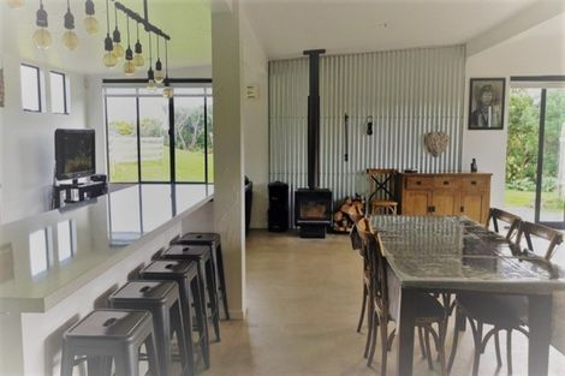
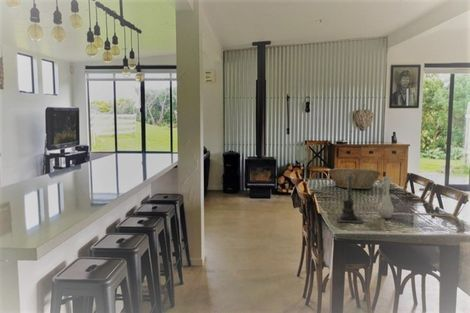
+ fruit basket [327,167,382,190]
+ candle holder [335,175,365,224]
+ vase [377,176,395,219]
